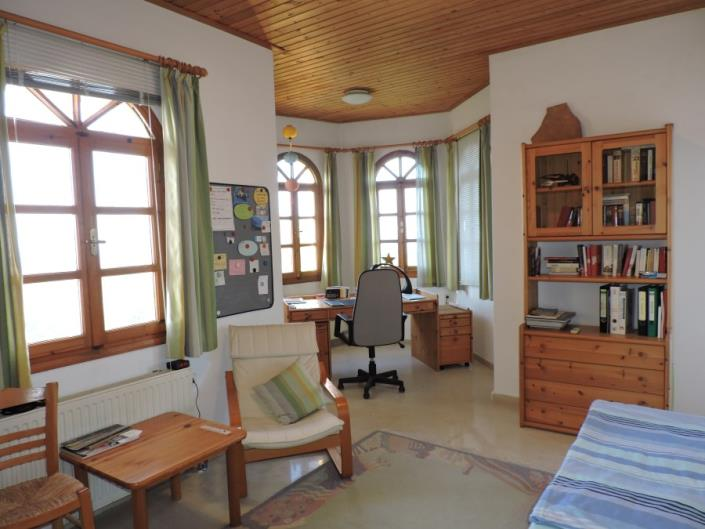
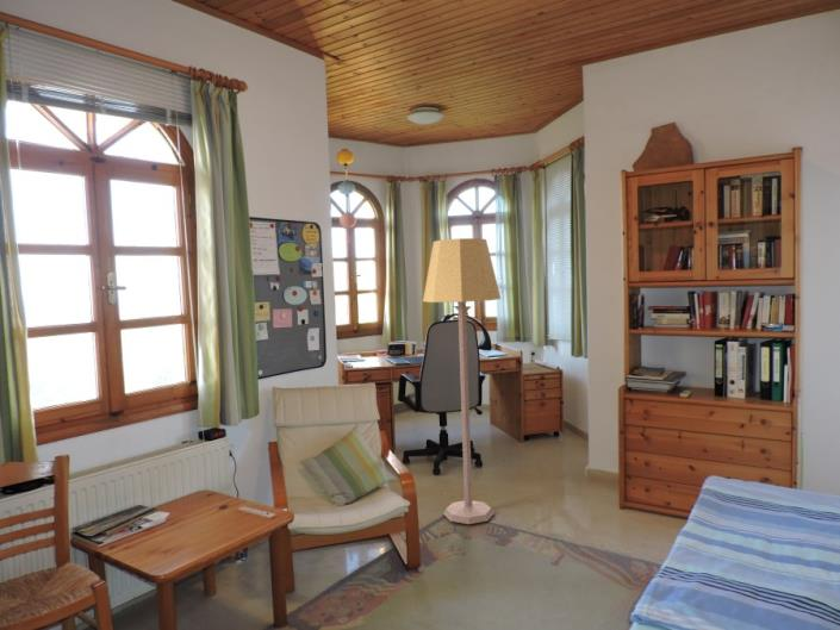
+ lamp [422,237,502,525]
